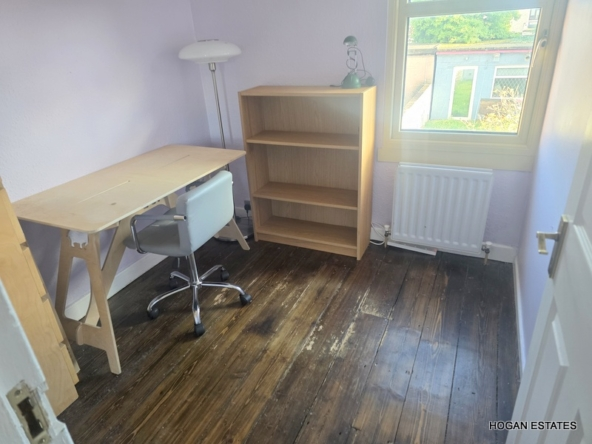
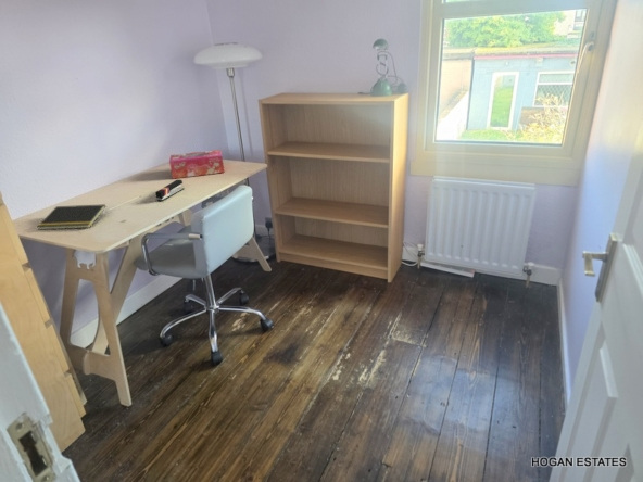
+ stapler [155,179,186,202]
+ notepad [36,203,108,230]
+ tissue box [168,149,226,180]
